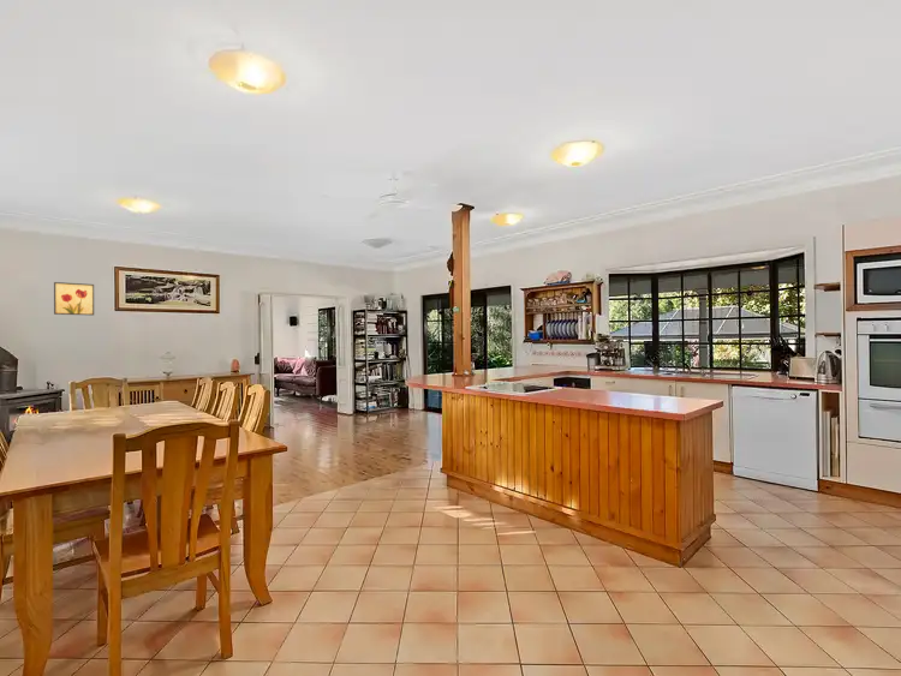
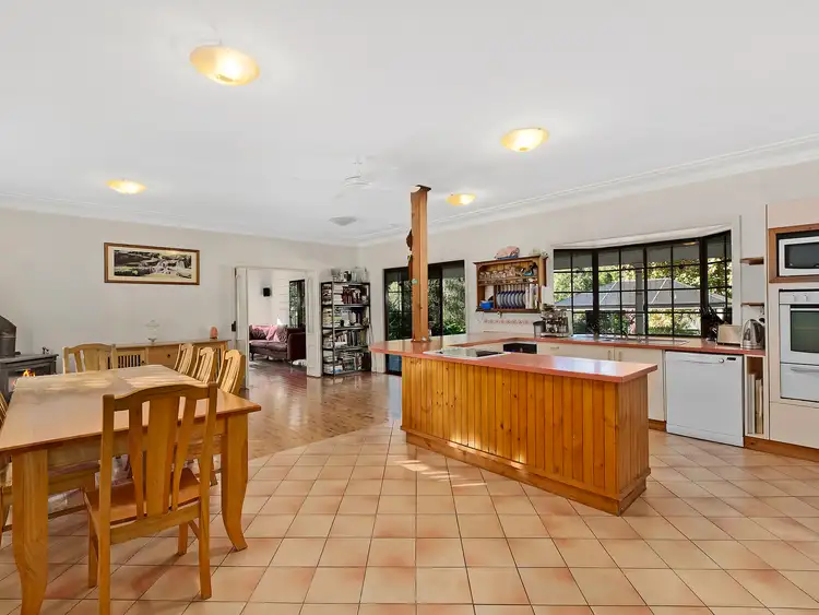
- wall art [53,281,95,317]
